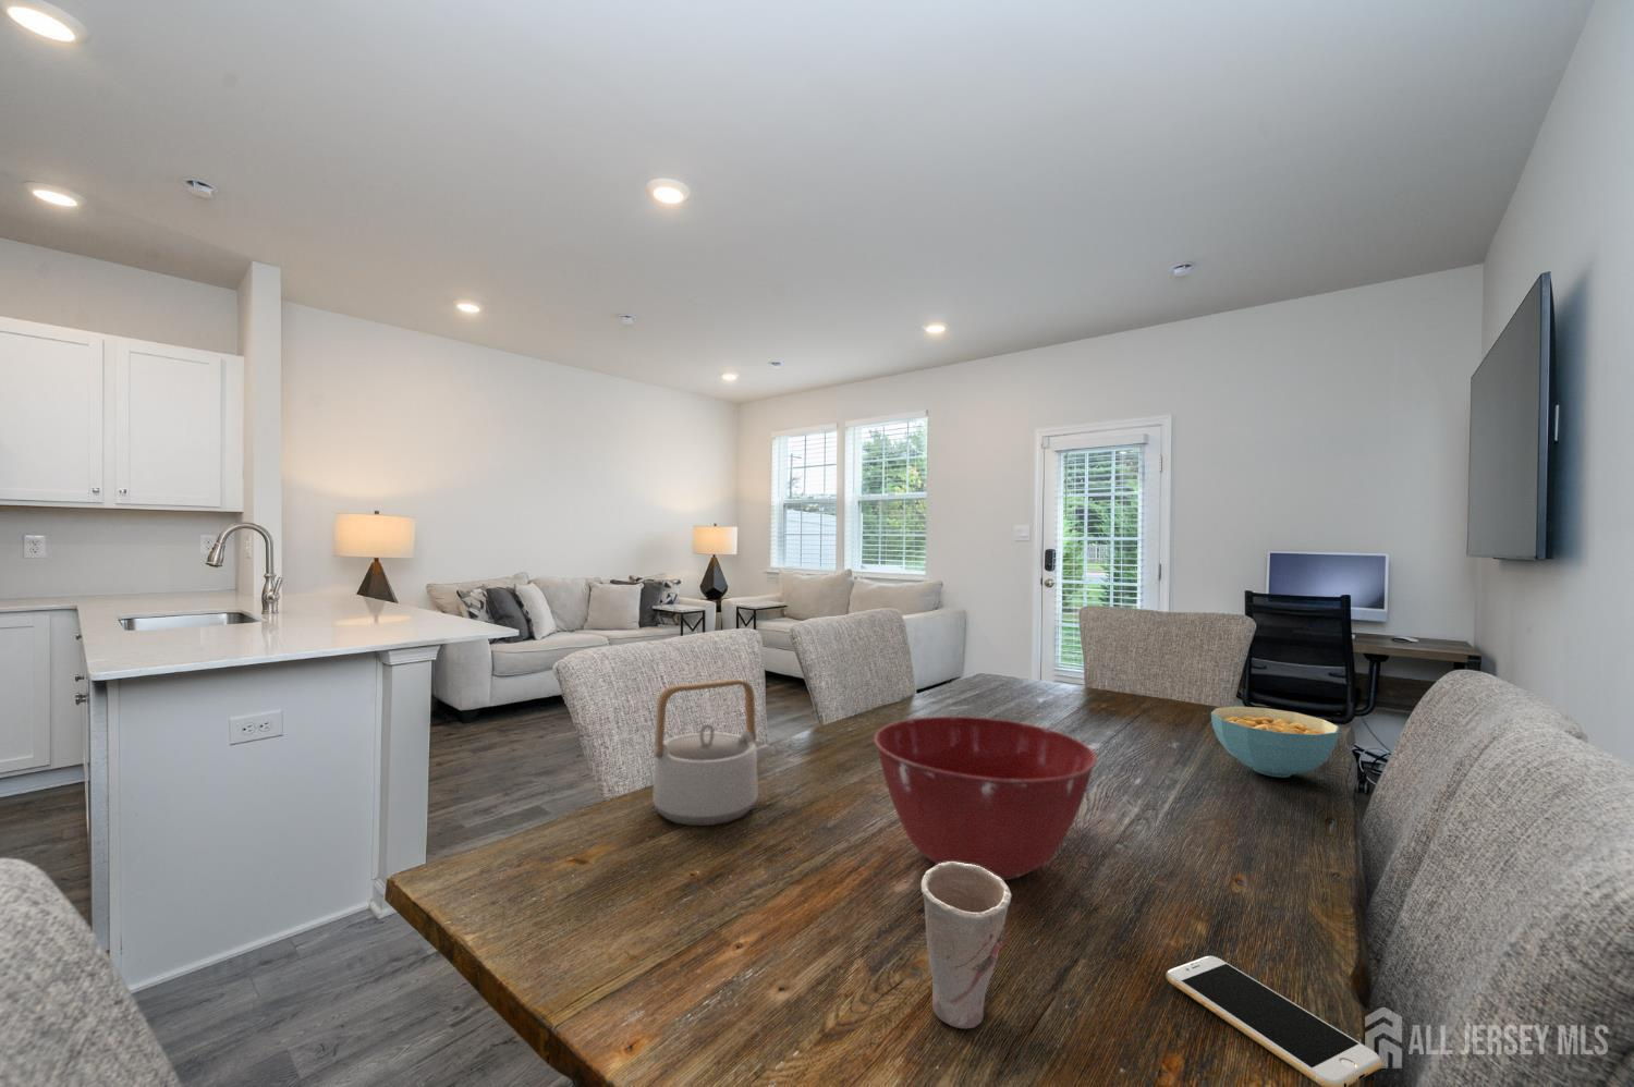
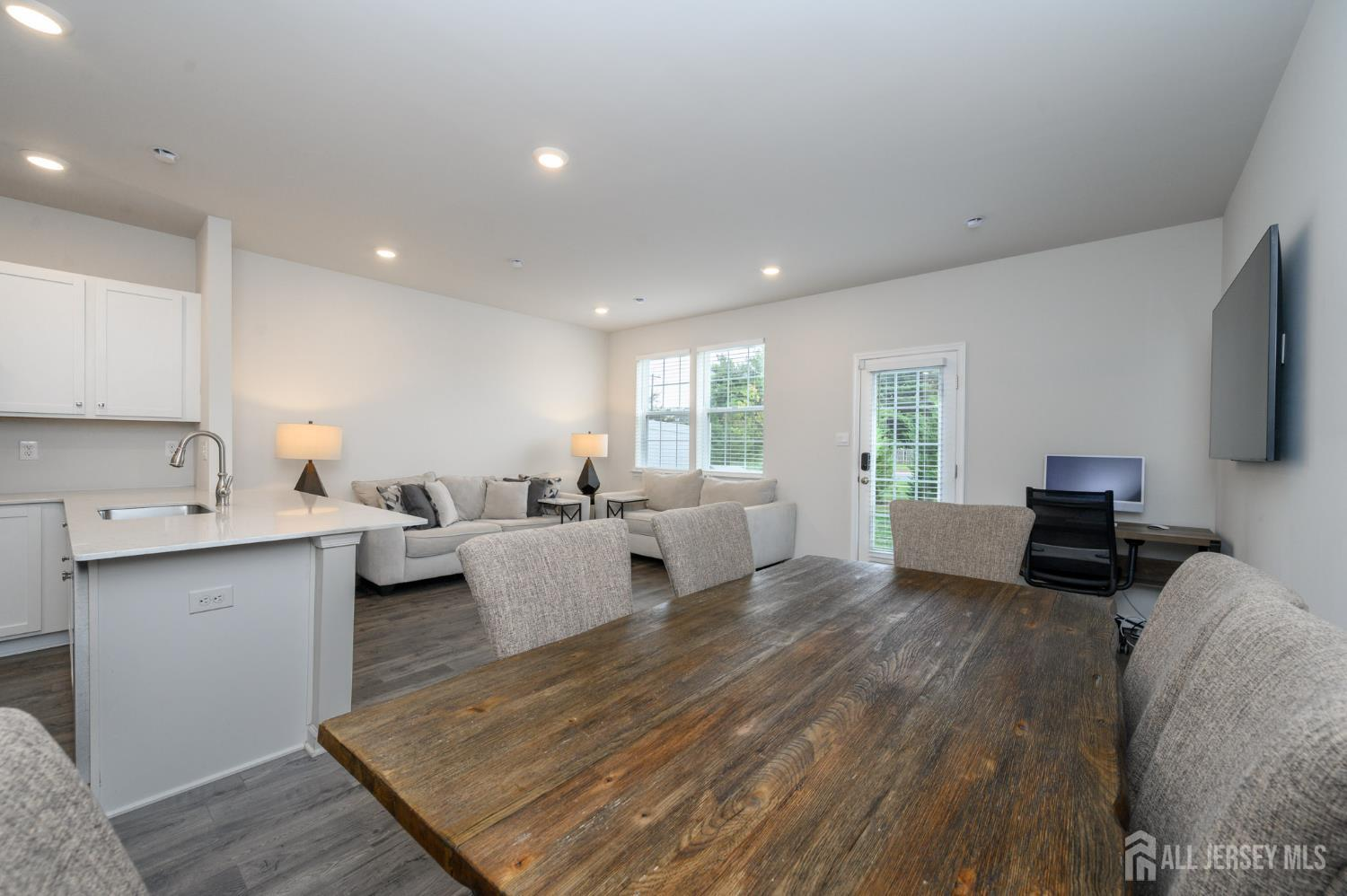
- mixing bowl [872,716,1098,881]
- cereal bowl [1211,706,1340,779]
- teapot [651,677,774,826]
- smartphone [1165,955,1383,1087]
- cup [921,861,1013,1029]
